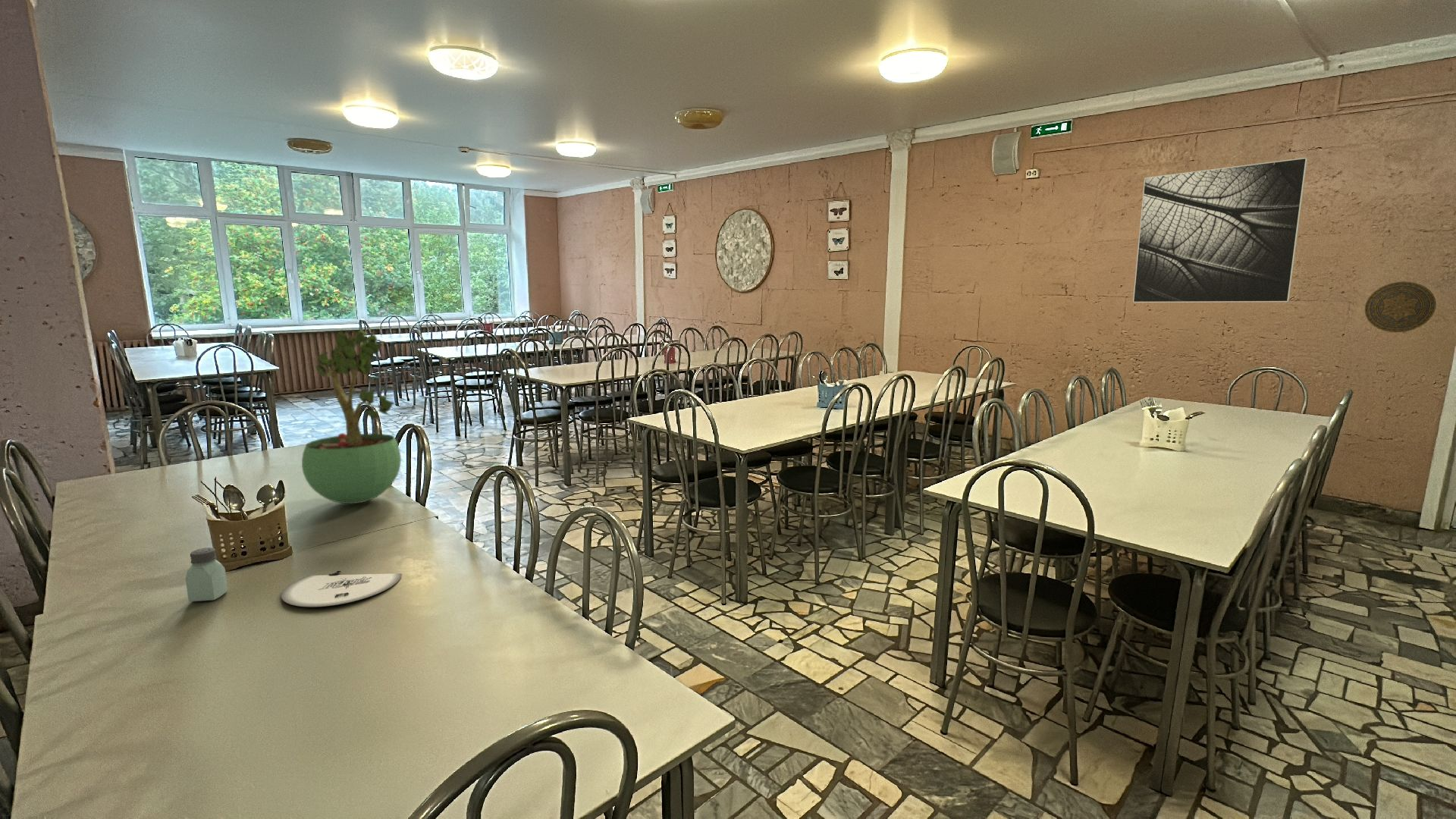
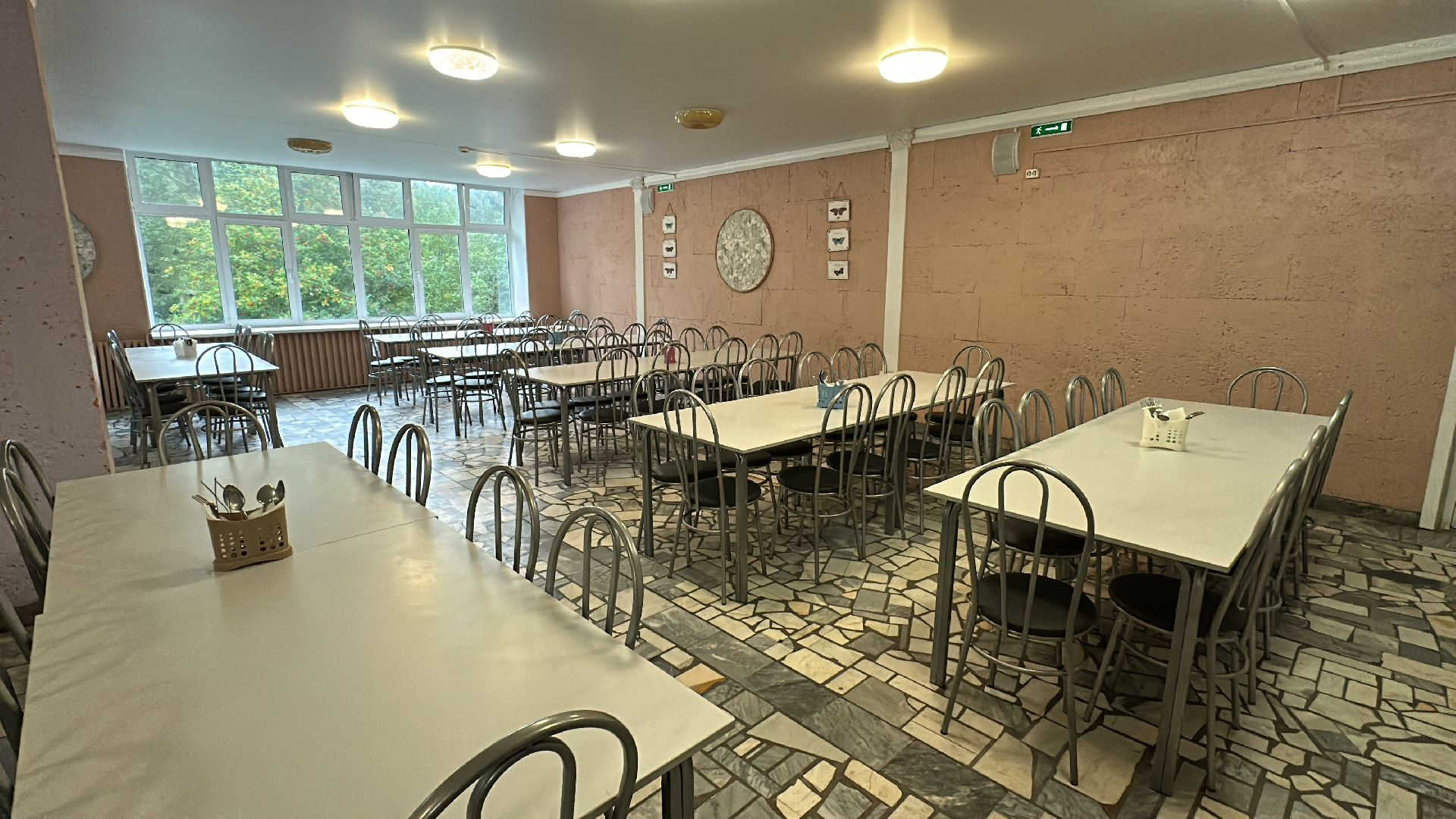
- decorative plate [1363,281,1437,333]
- saltshaker [185,547,228,602]
- potted plant [301,329,402,504]
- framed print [1132,157,1308,303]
- plate [281,570,403,607]
